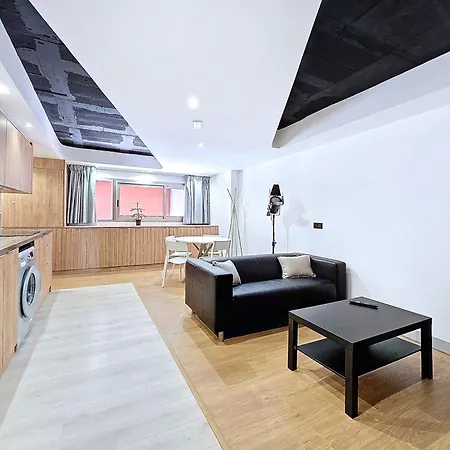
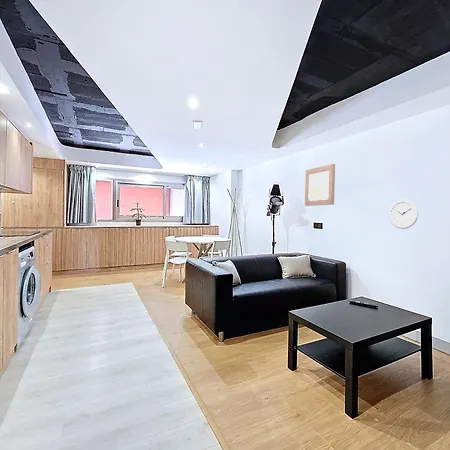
+ wall clock [388,199,419,230]
+ wall art [304,163,336,207]
